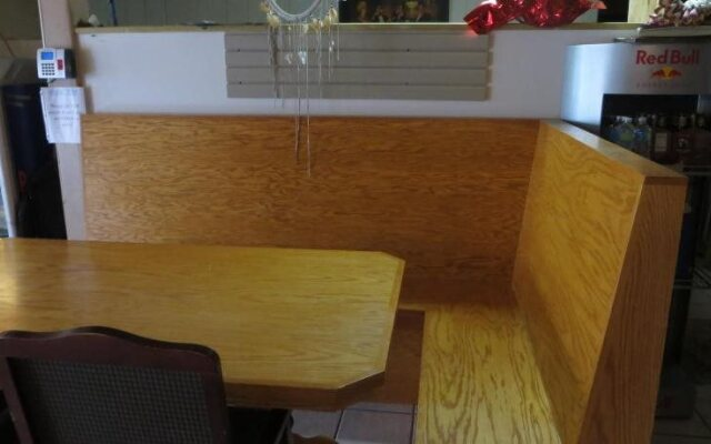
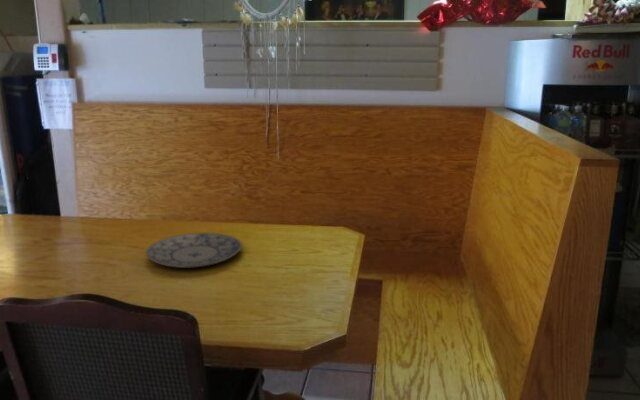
+ plate [145,232,243,269]
